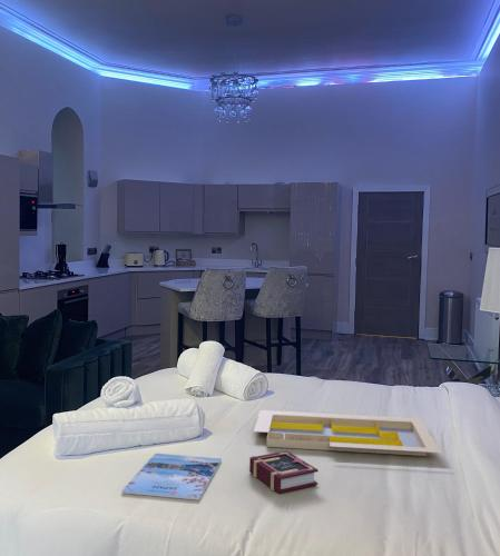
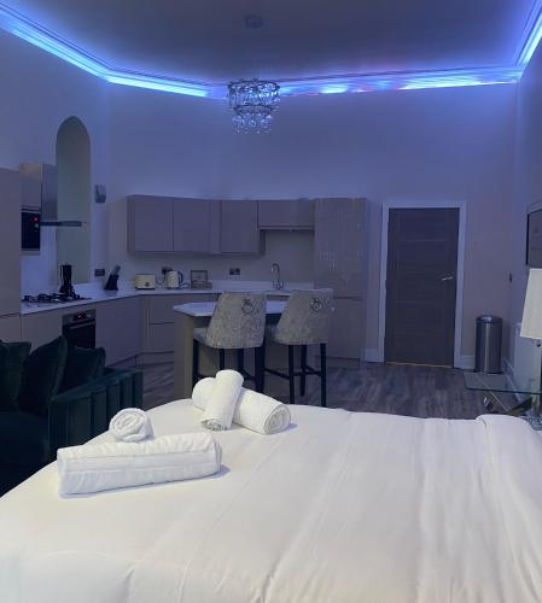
- magazine [121,453,223,502]
- serving tray [253,409,442,457]
- book [248,450,320,495]
